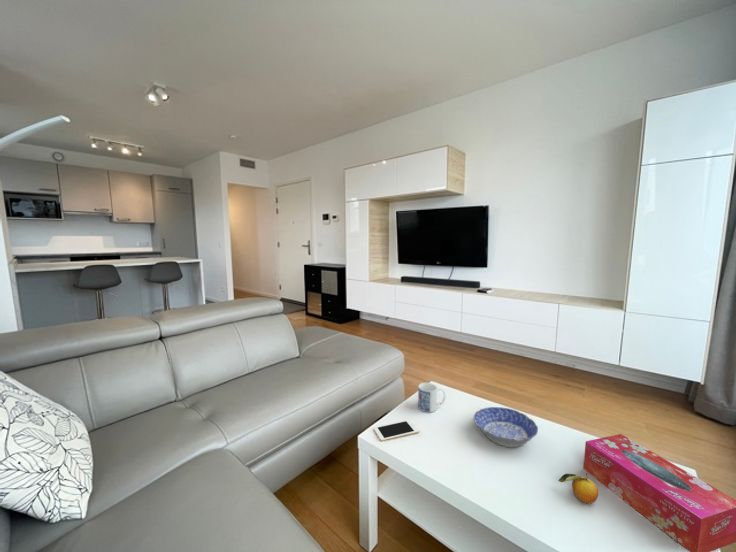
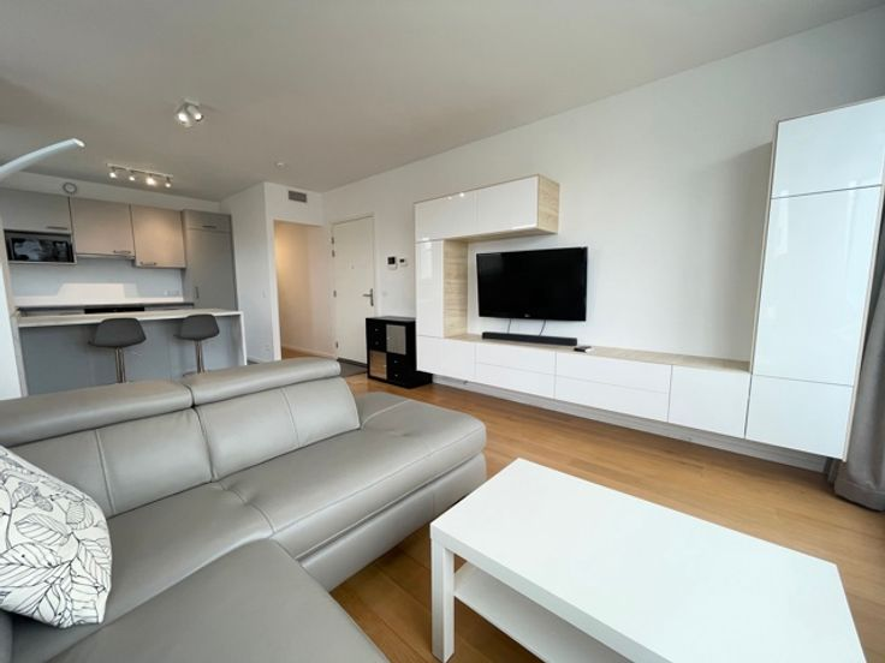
- mug [417,382,446,413]
- tissue box [582,433,736,552]
- bowl [472,406,539,448]
- cell phone [373,419,420,442]
- fruit [557,472,599,505]
